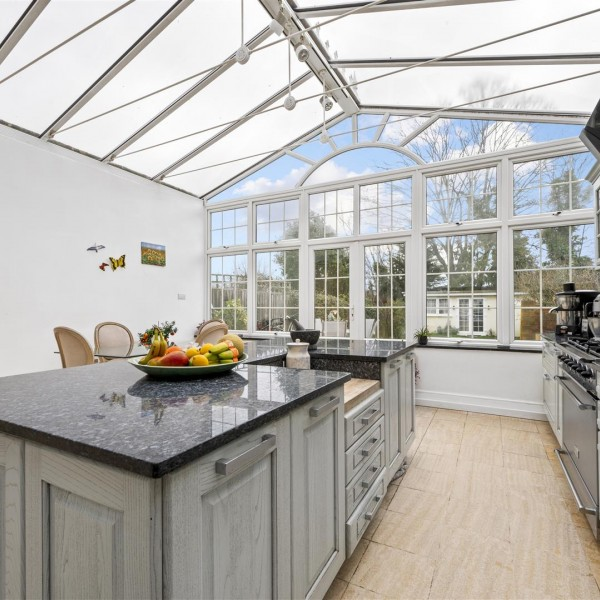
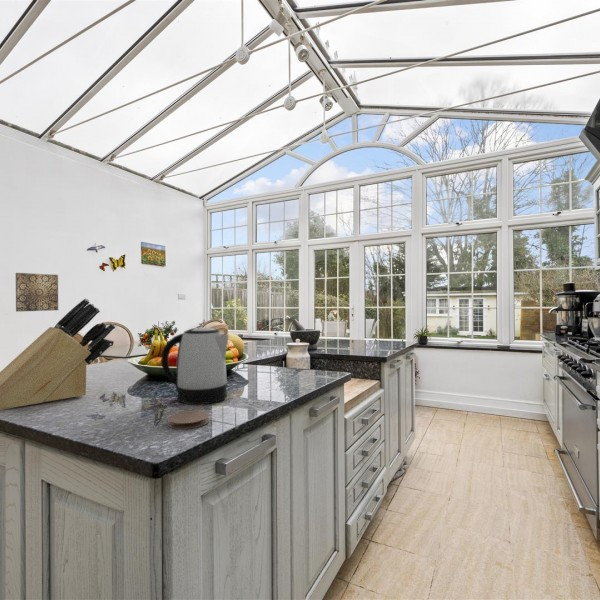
+ wall art [15,272,59,313]
+ coaster [166,409,210,430]
+ kettle [160,326,230,405]
+ knife block [0,297,116,411]
